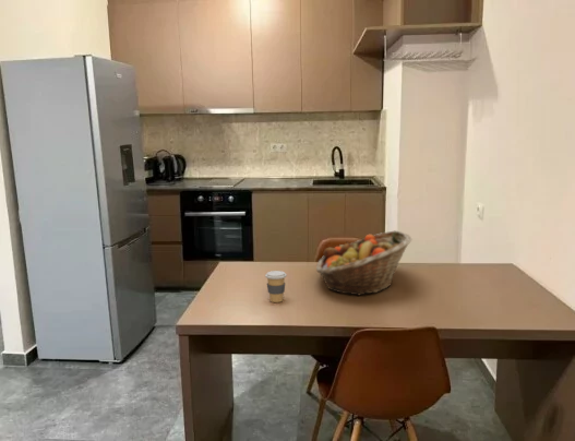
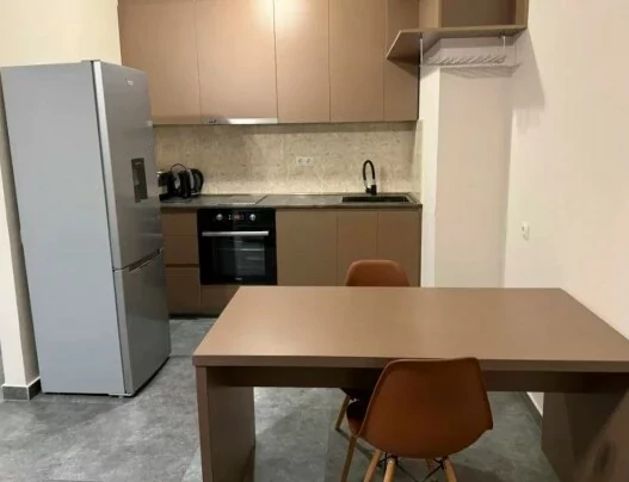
- fruit basket [315,229,414,297]
- coffee cup [264,270,288,303]
